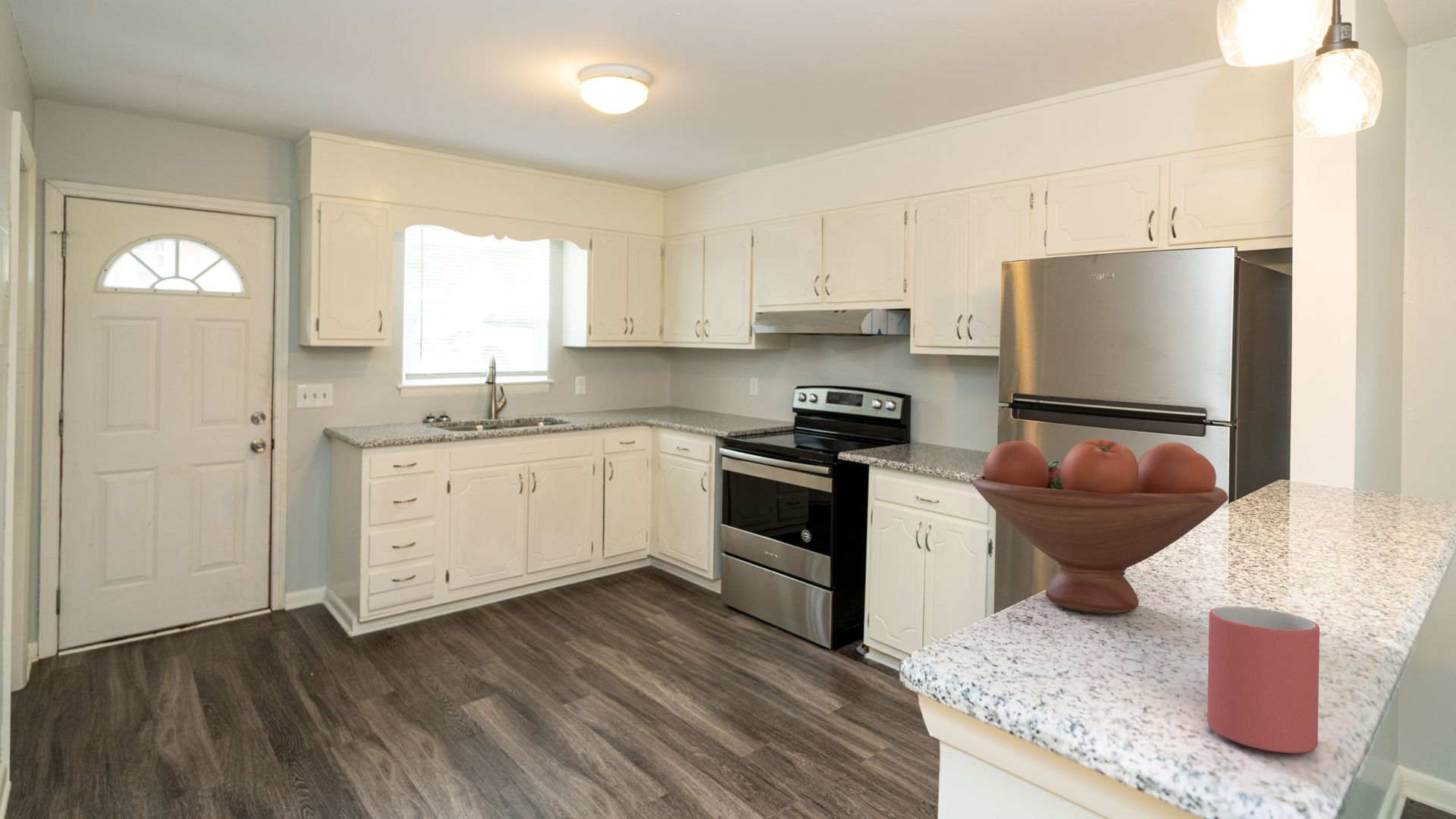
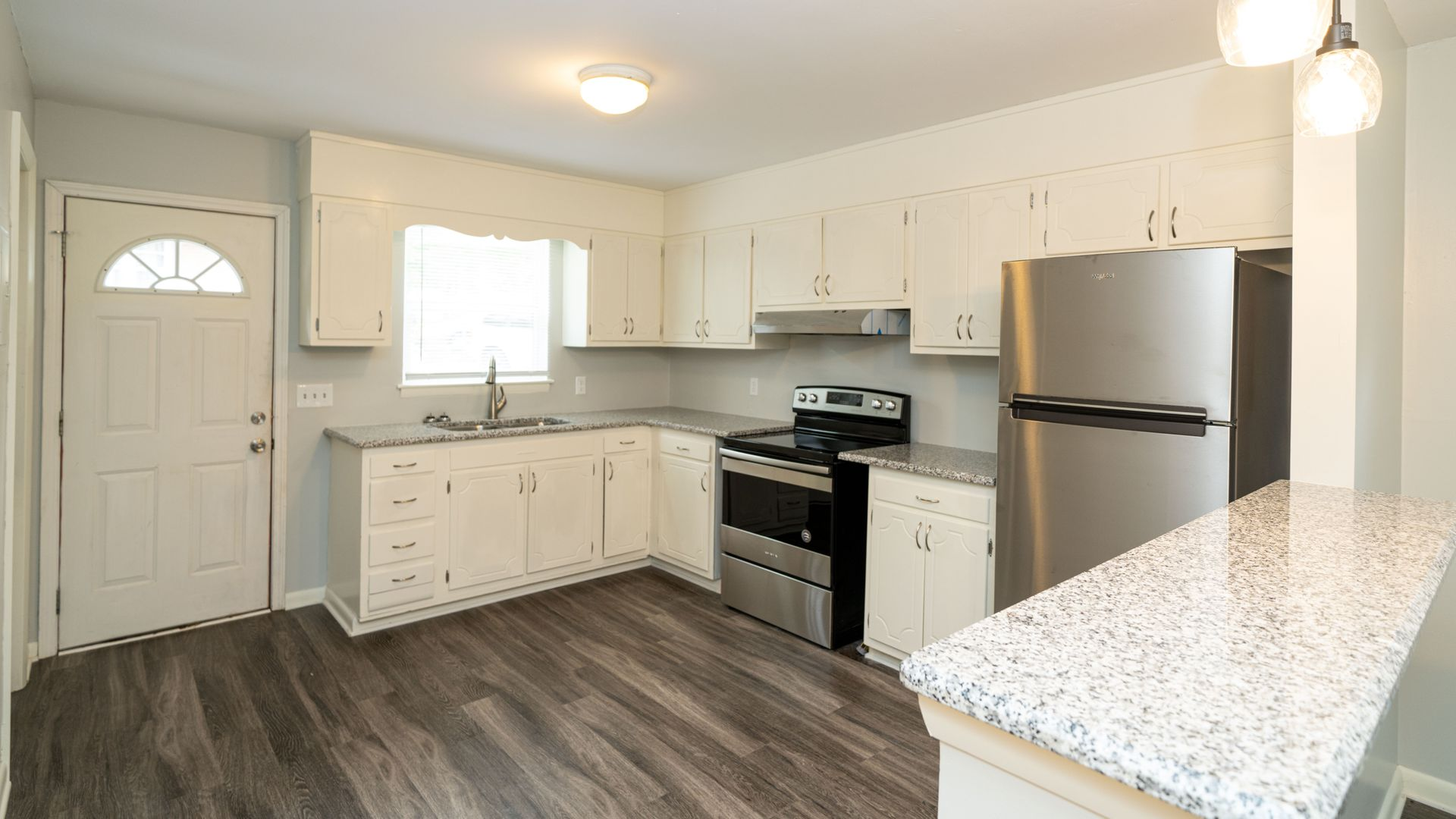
- mug [1207,606,1320,754]
- fruit bowl [972,438,1229,614]
